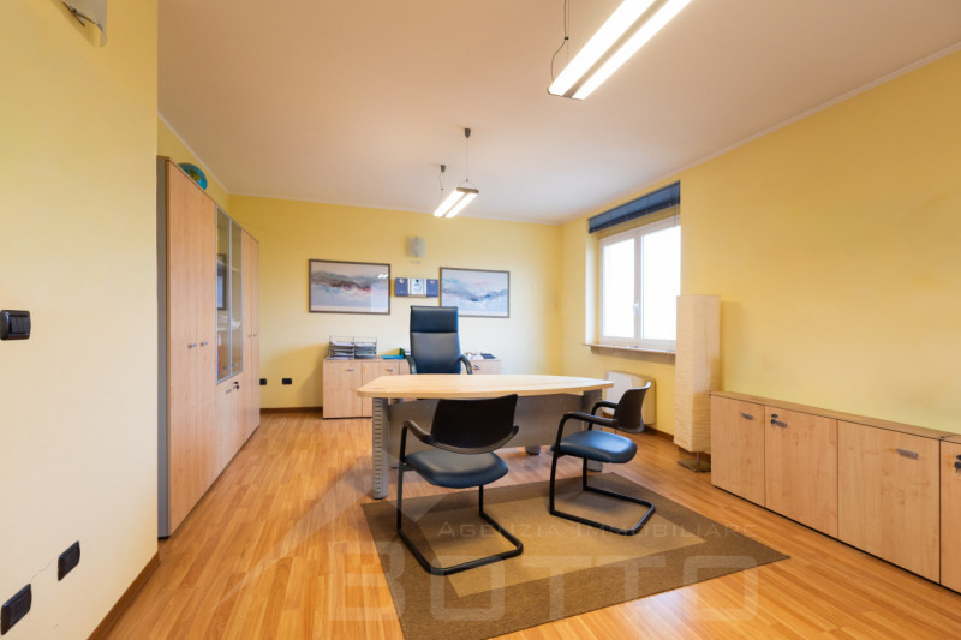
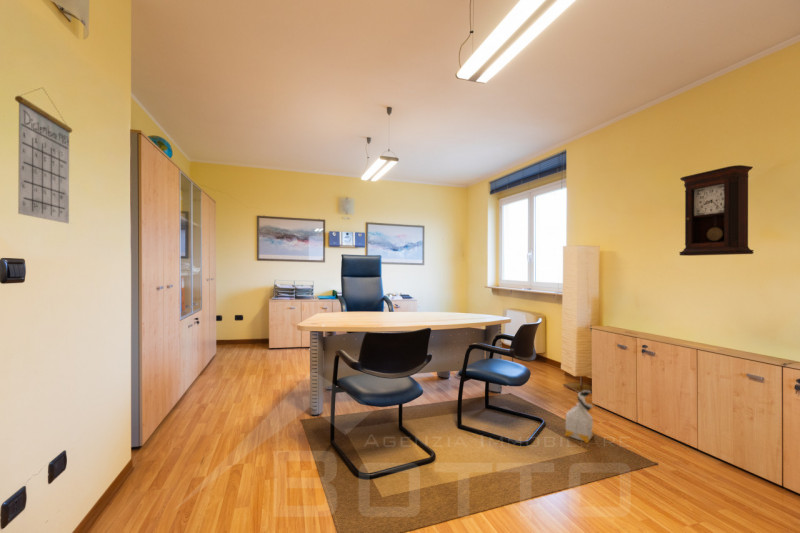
+ bag [564,389,594,444]
+ pendulum clock [678,164,755,257]
+ calendar [14,86,74,224]
